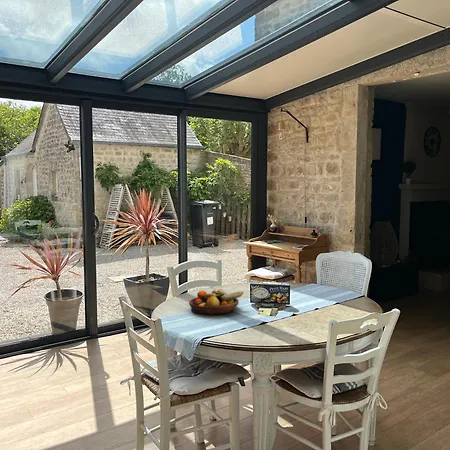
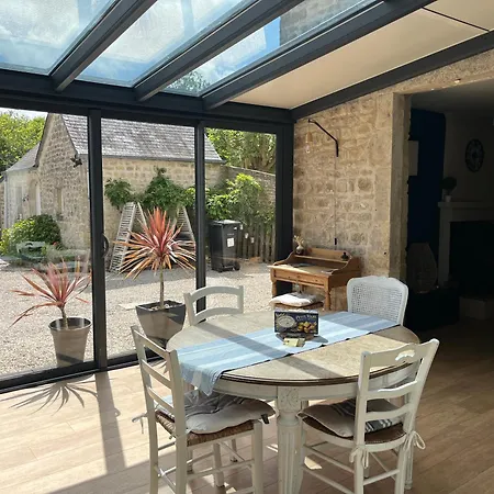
- fruit bowl [188,288,244,316]
